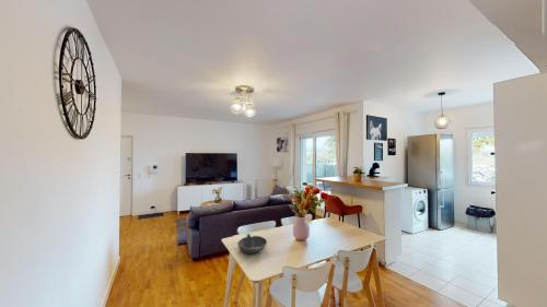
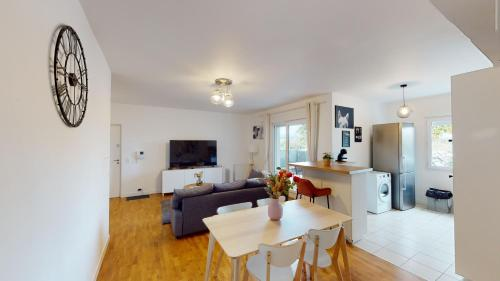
- bowl [236,233,268,255]
